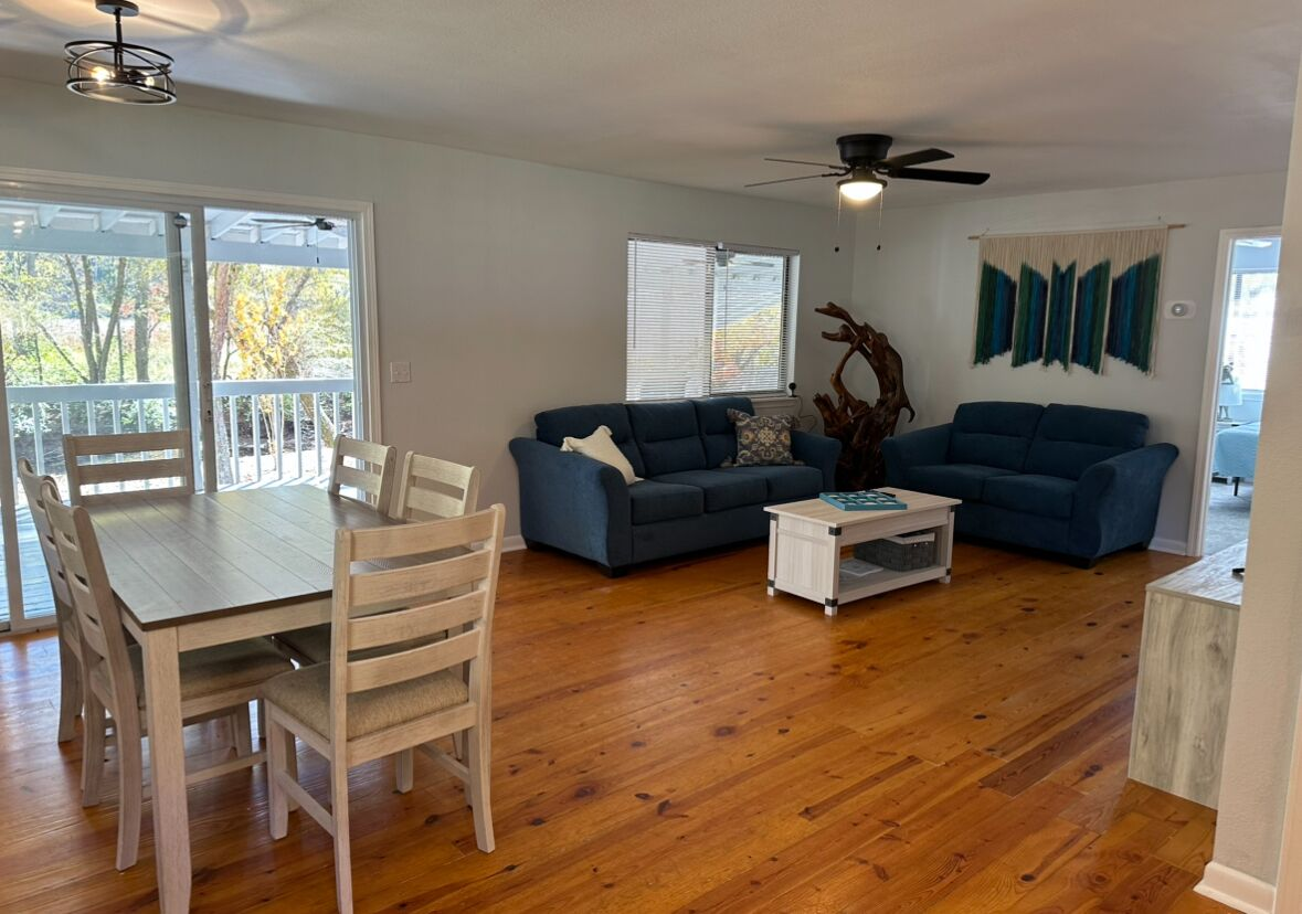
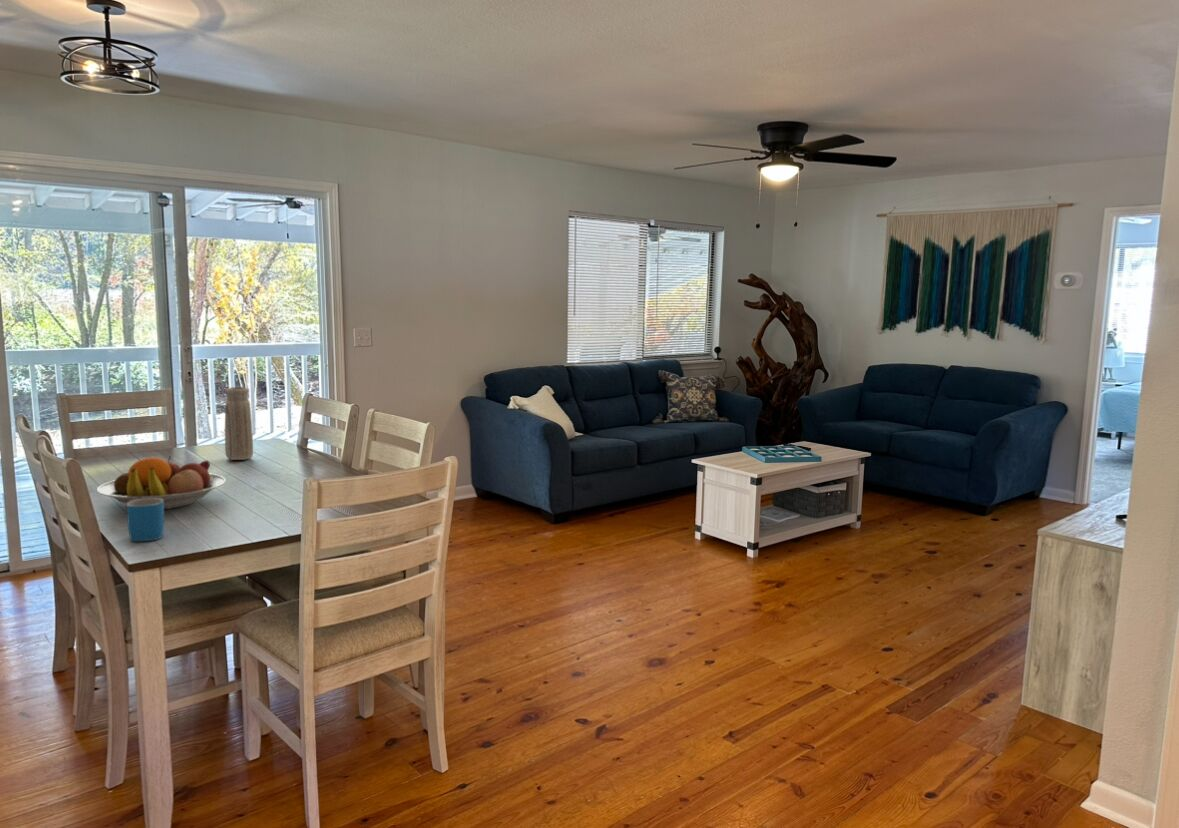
+ vase [224,386,254,461]
+ fruit bowl [96,455,227,510]
+ mug [126,498,165,542]
